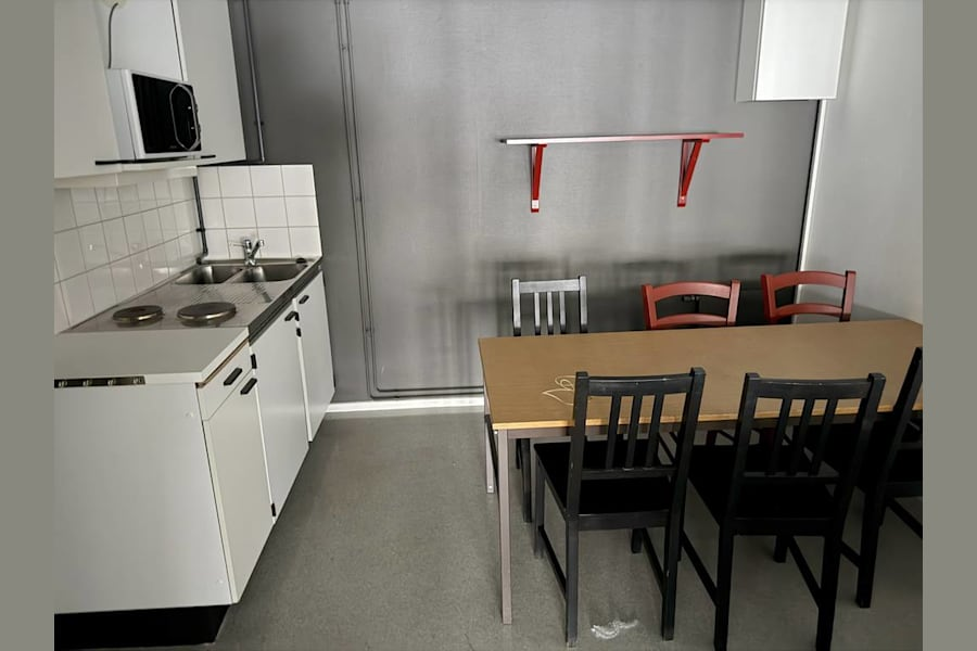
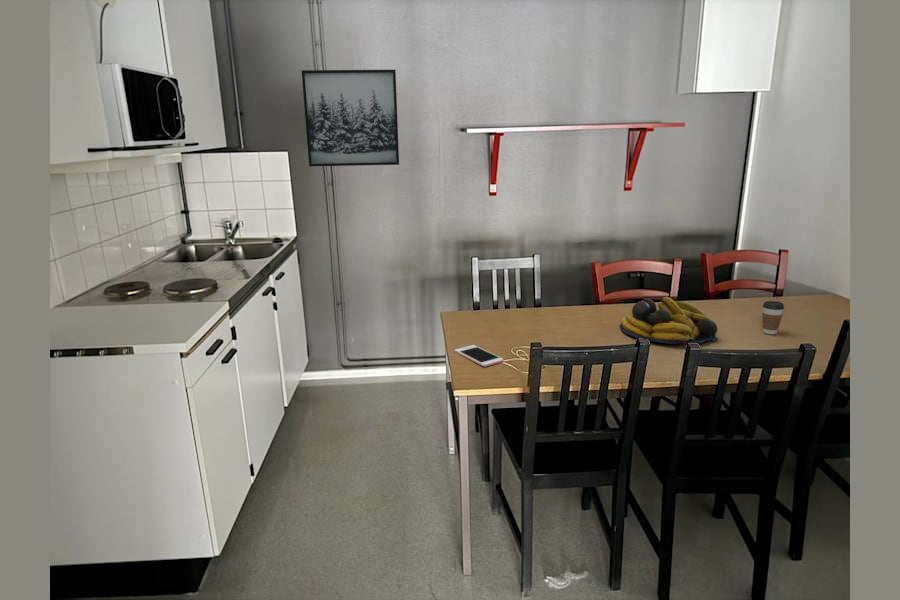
+ wall art [301,69,400,167]
+ fruit bowl [619,296,719,345]
+ cell phone [454,344,504,368]
+ coffee cup [761,300,785,335]
